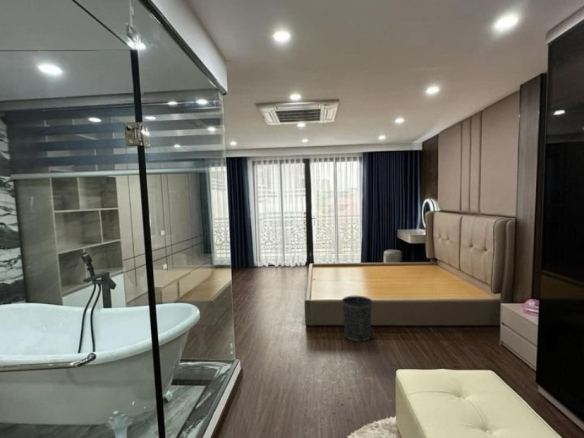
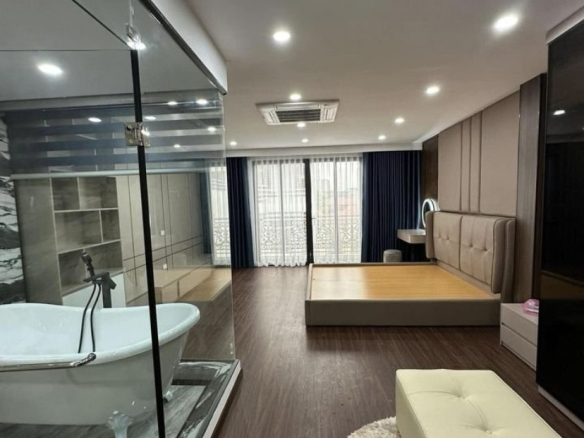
- wastebasket [341,295,373,343]
